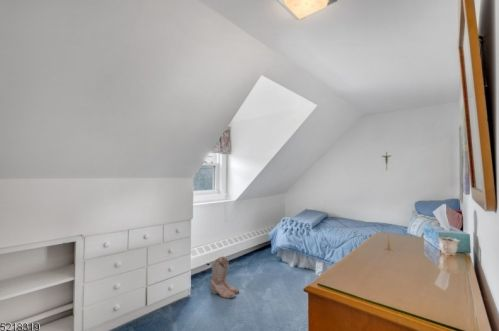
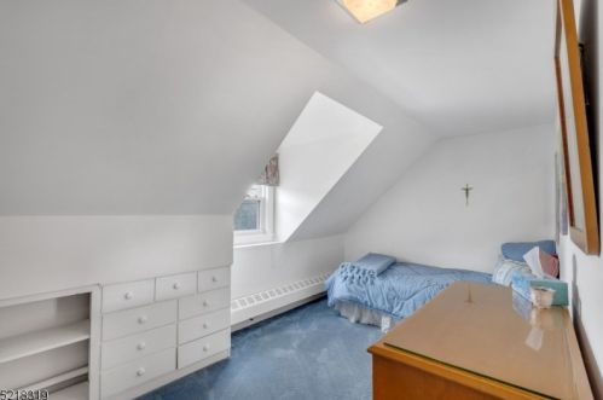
- boots [210,255,240,299]
